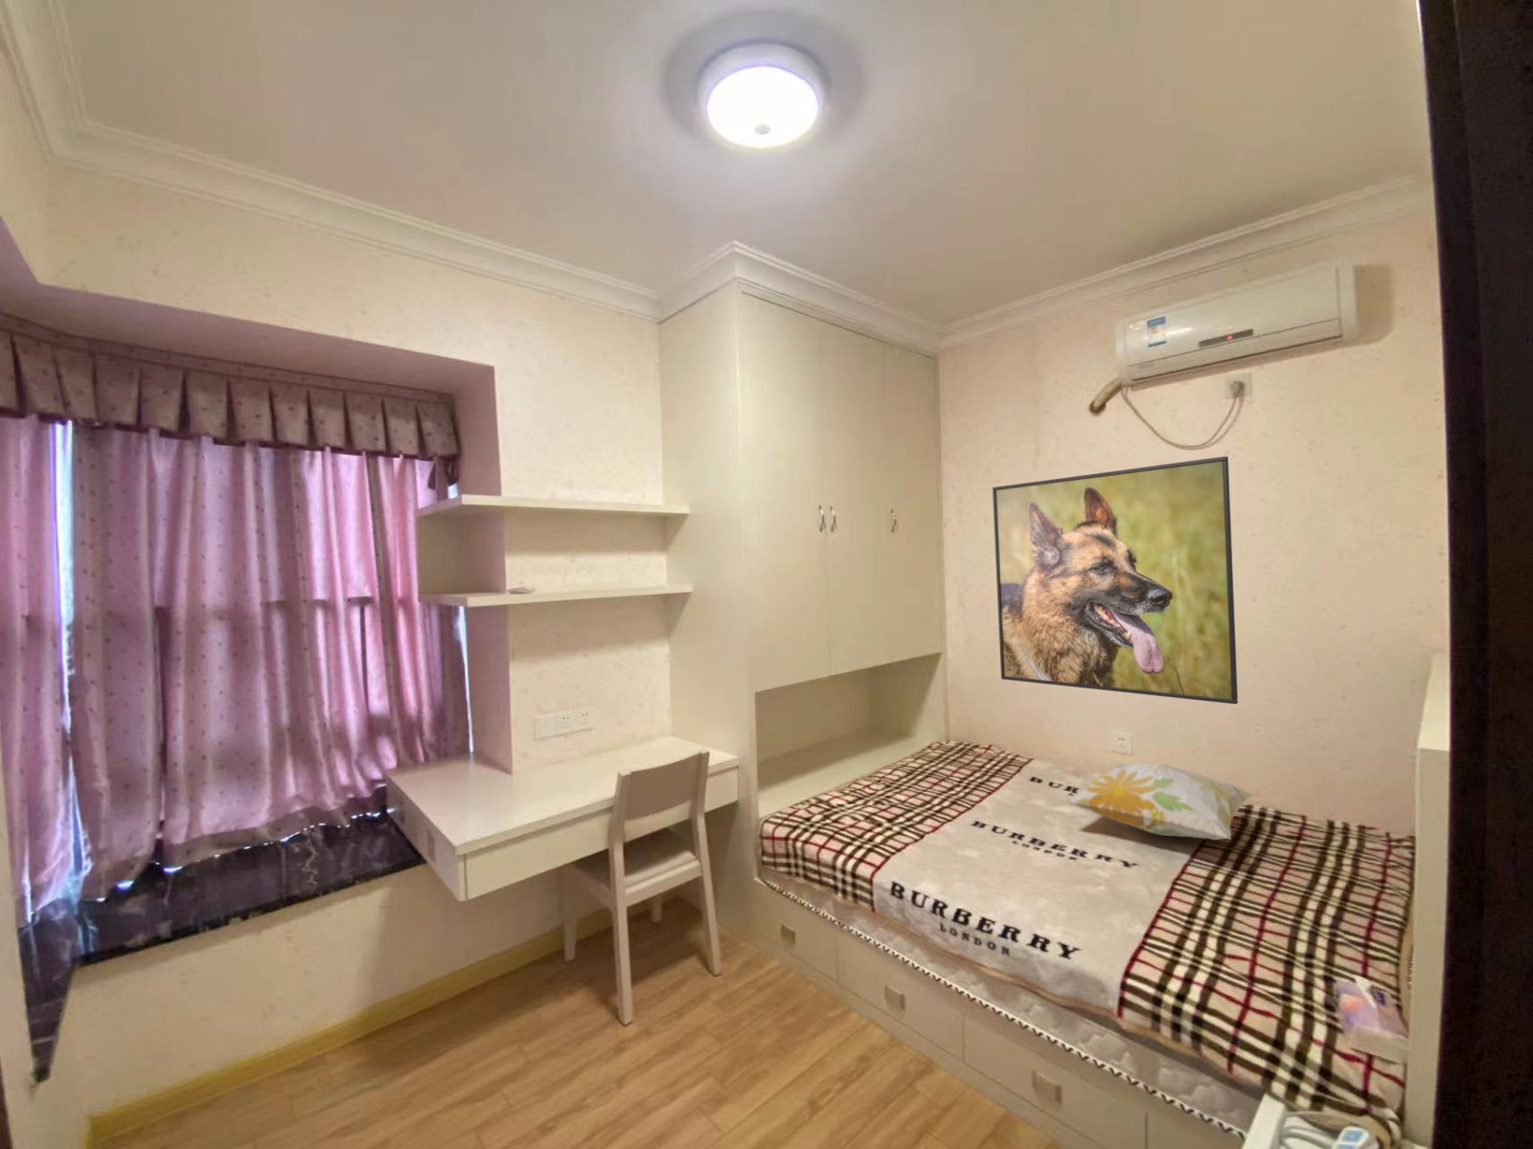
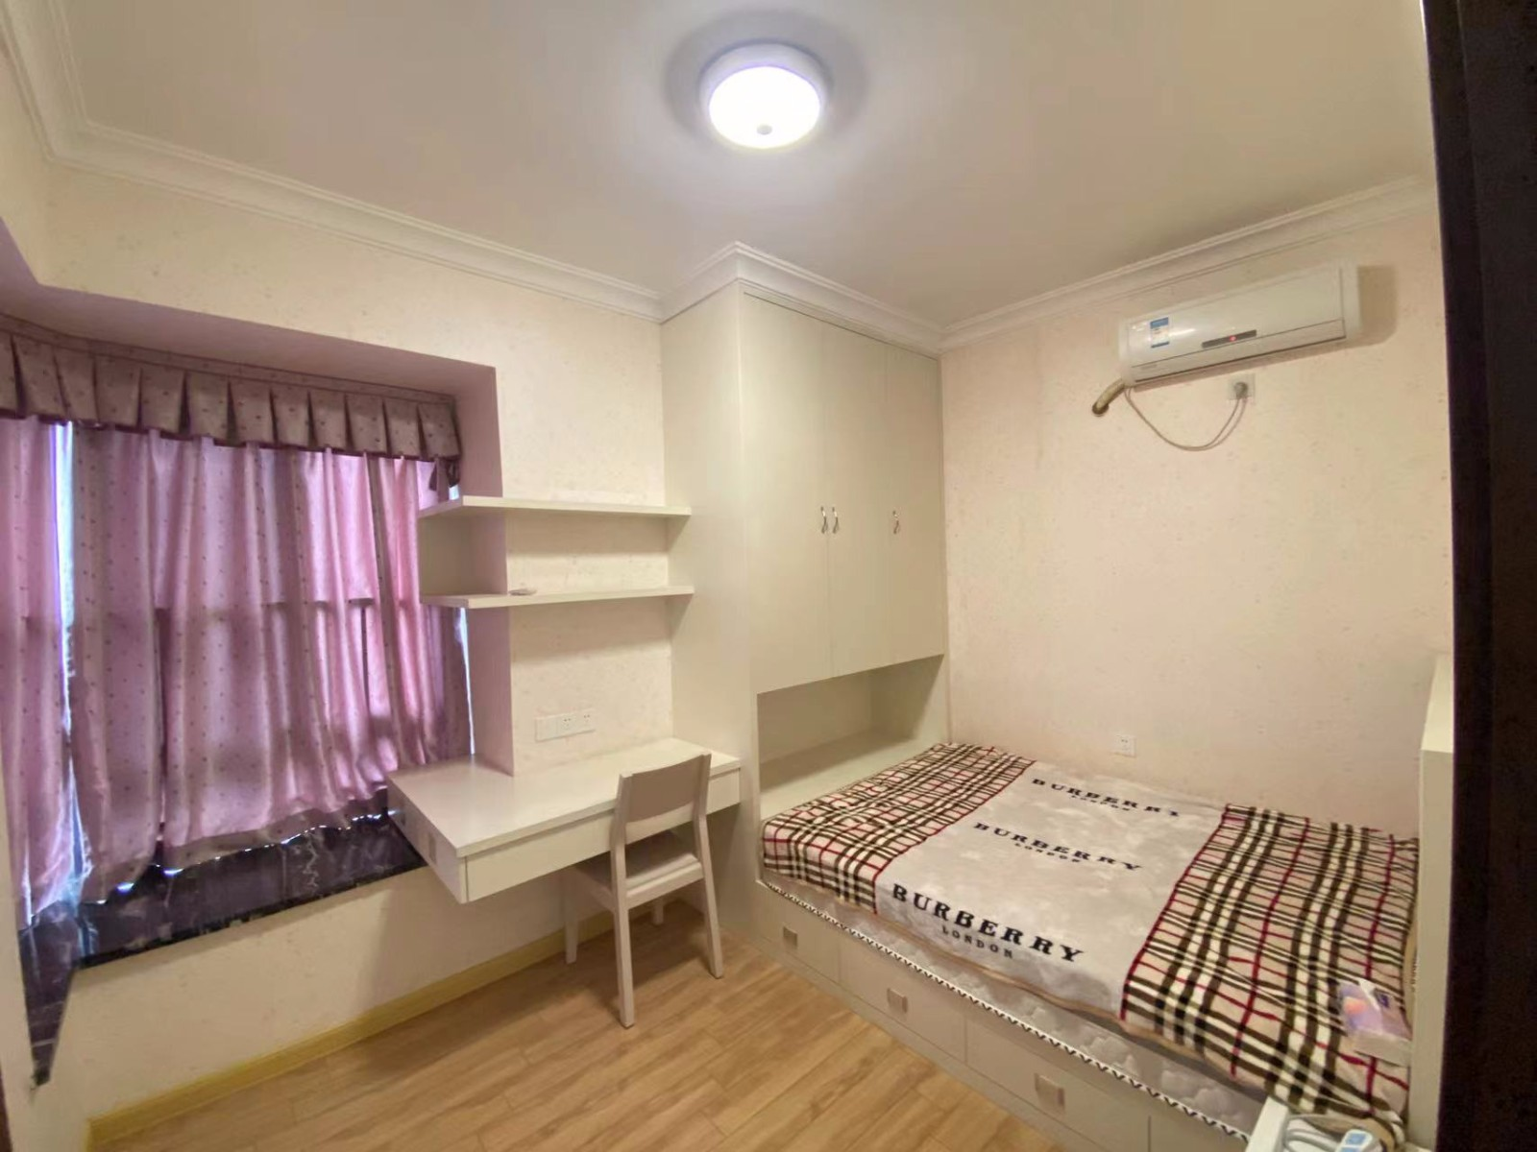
- decorative pillow [1066,762,1255,841]
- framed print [992,456,1238,705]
